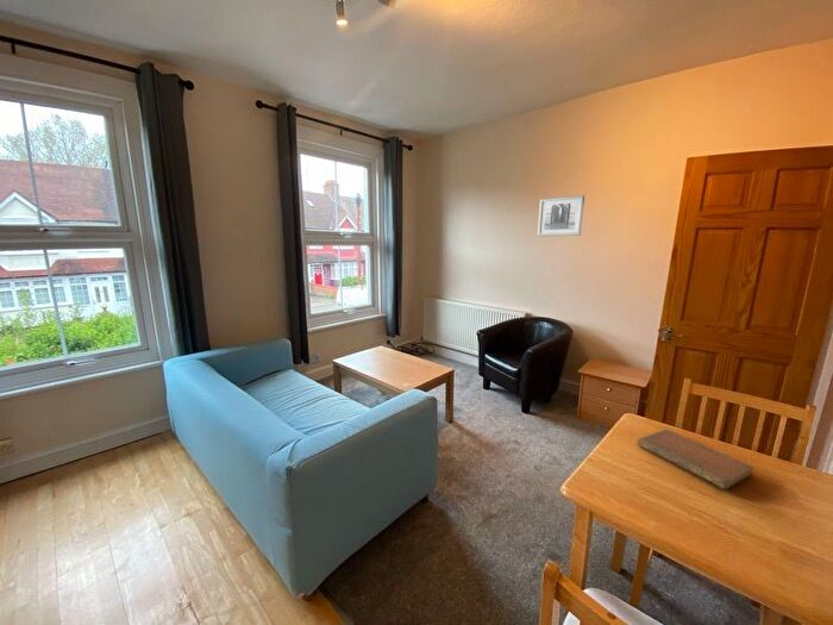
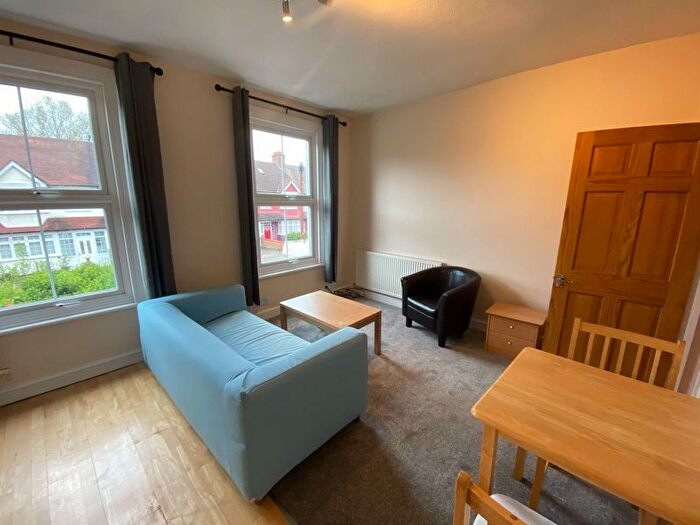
- wall art [537,194,585,237]
- notebook [637,429,754,490]
